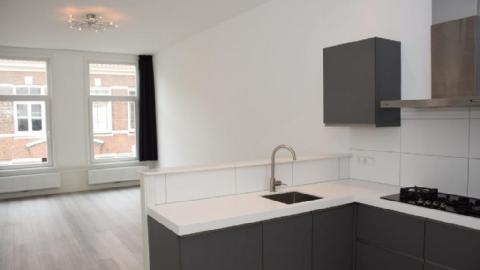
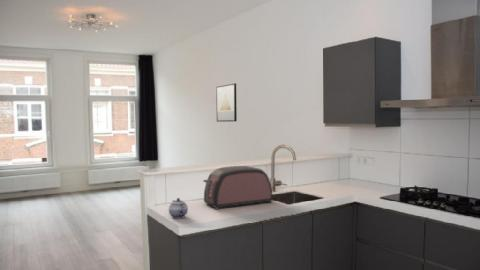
+ teapot [168,197,189,219]
+ wall art [215,82,238,123]
+ toaster [202,165,274,210]
